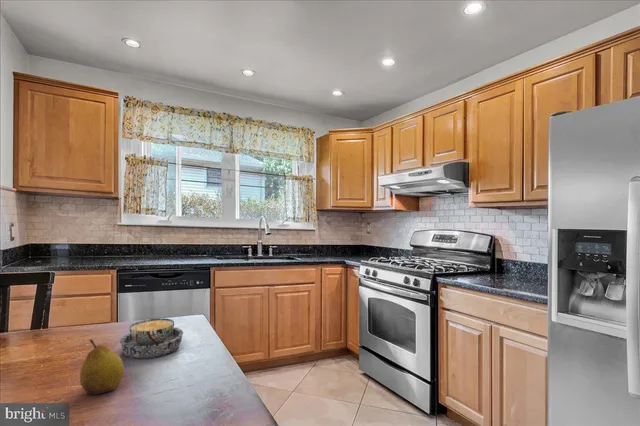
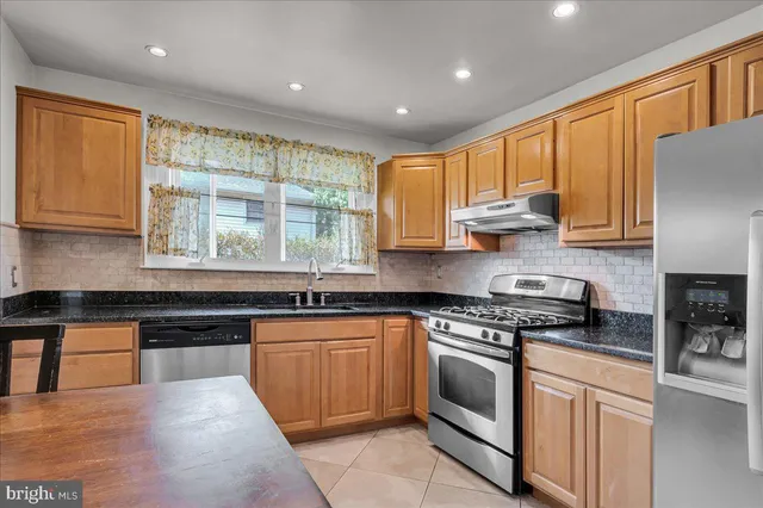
- fruit [79,338,125,396]
- bowl [119,317,184,360]
